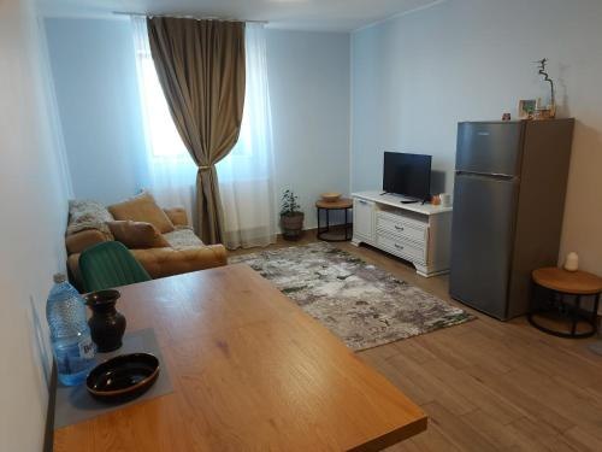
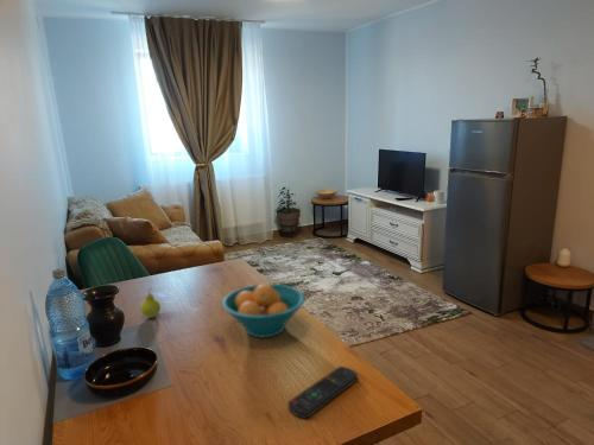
+ fruit bowl [221,282,307,339]
+ remote control [287,365,359,419]
+ fruit [139,286,162,319]
